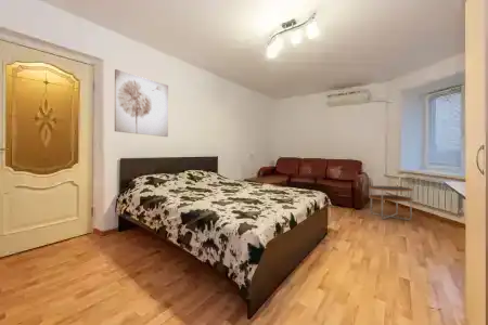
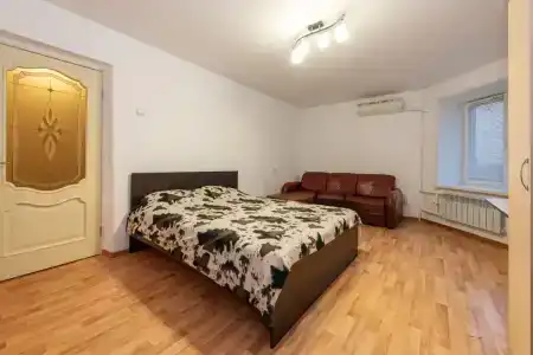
- wall art [114,68,169,138]
- side table [368,185,414,221]
